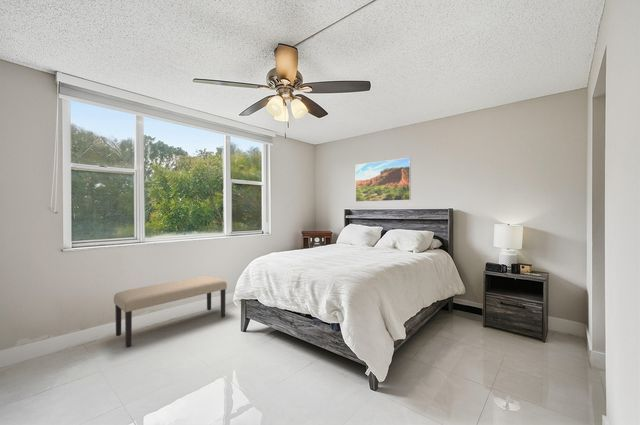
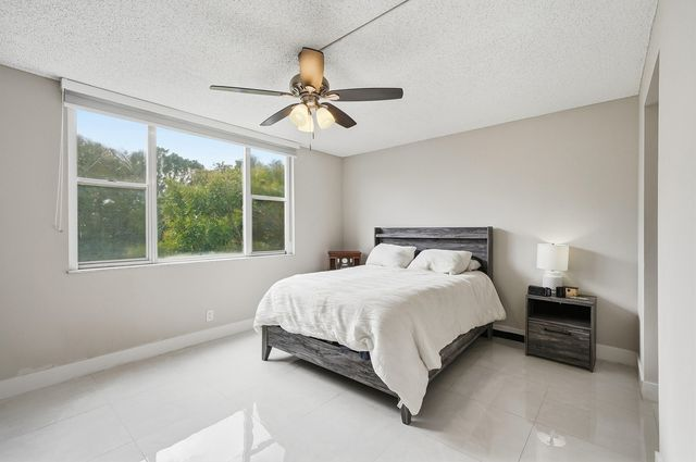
- bench [113,275,228,348]
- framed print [354,157,412,203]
